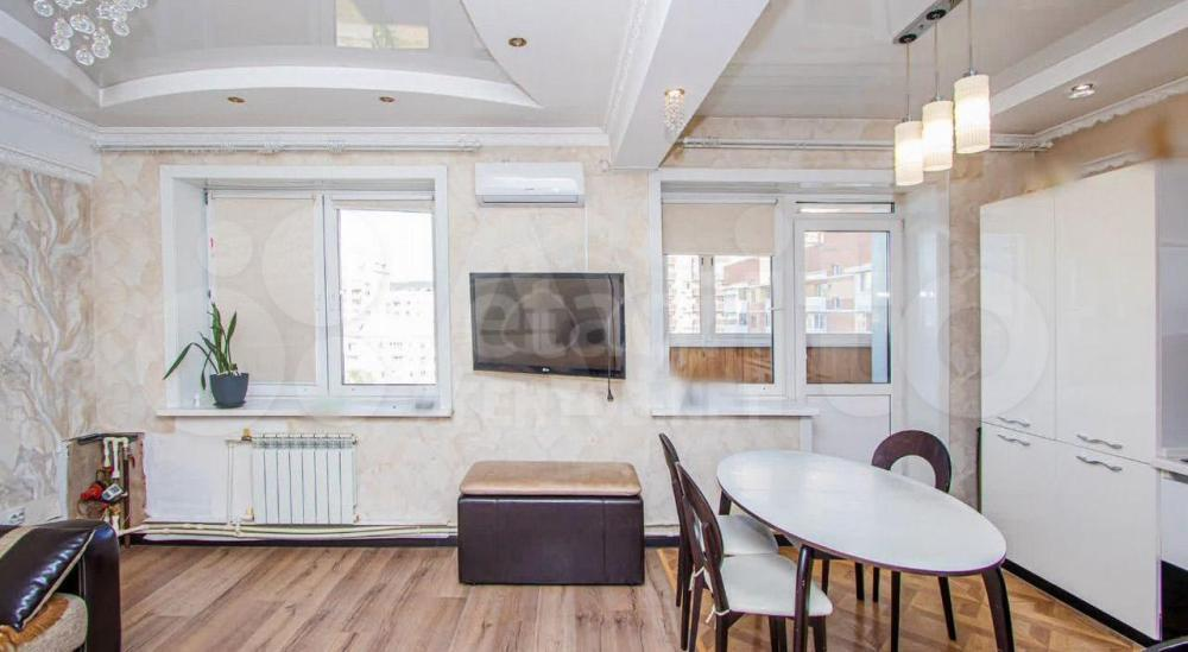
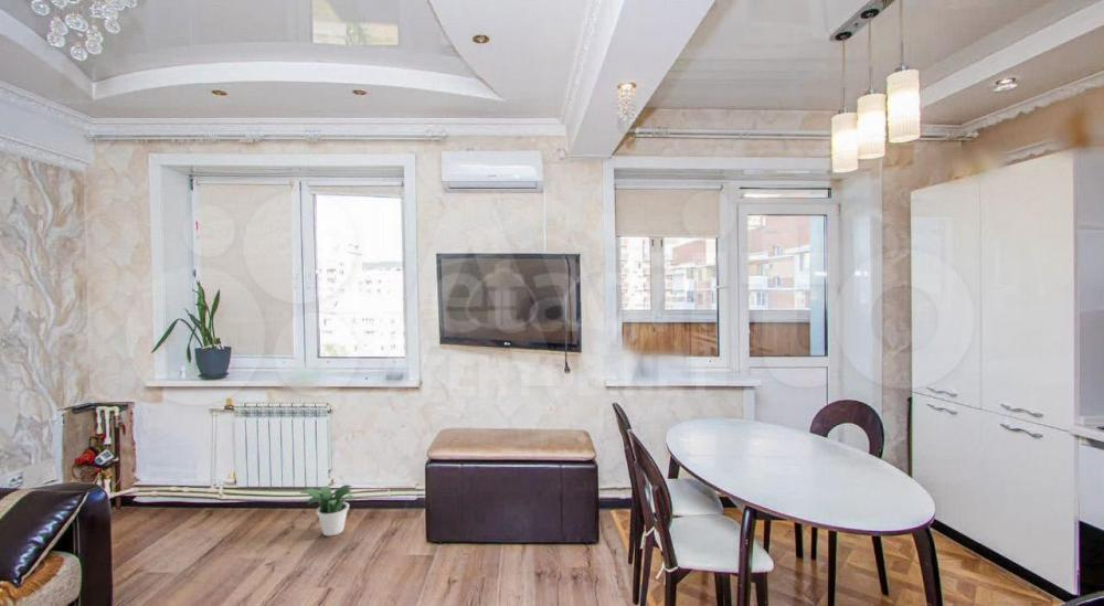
+ potted plant [299,483,357,538]
